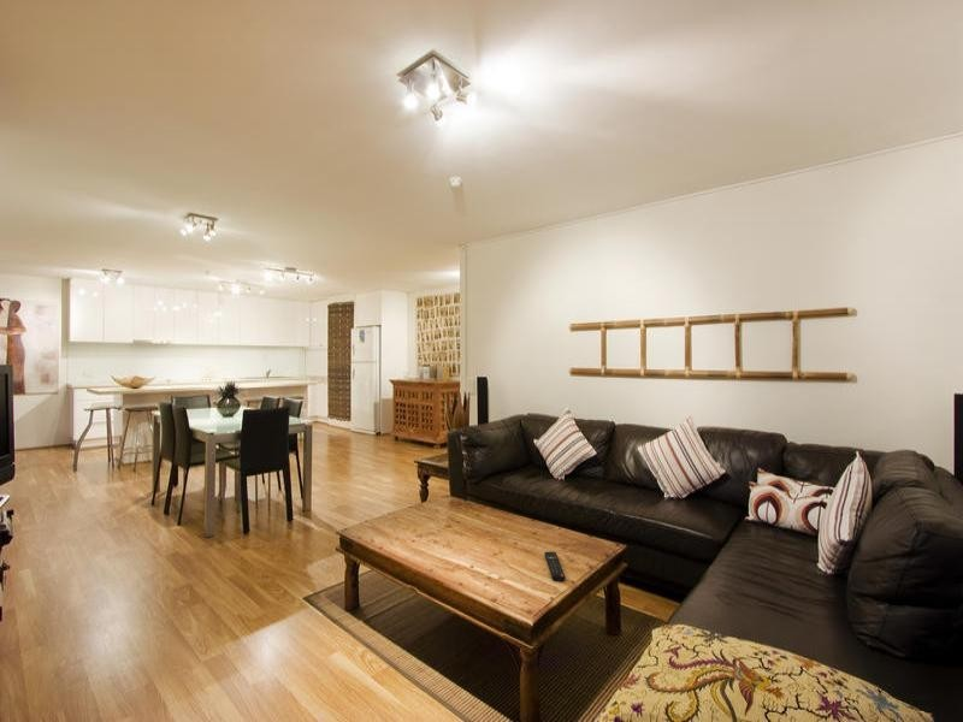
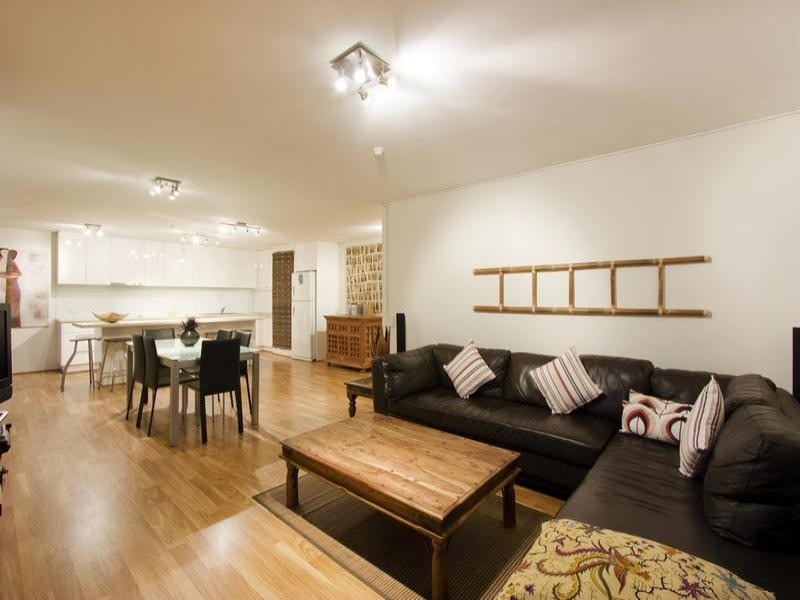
- remote control [543,551,567,582]
